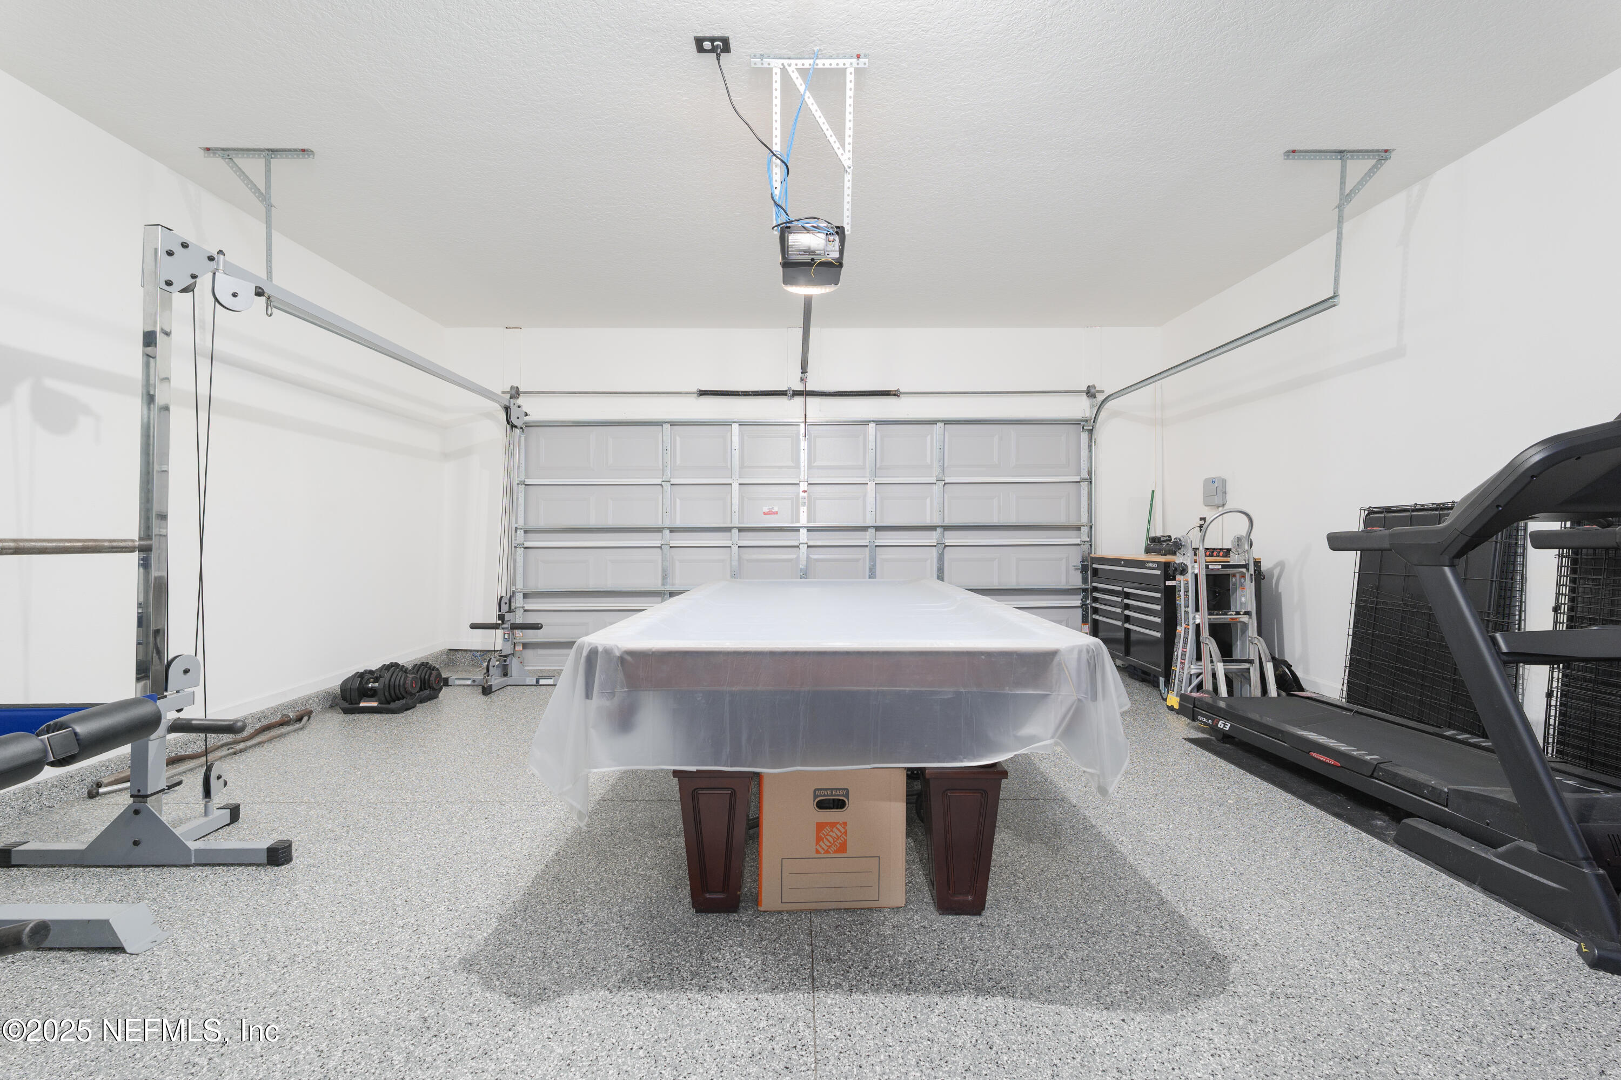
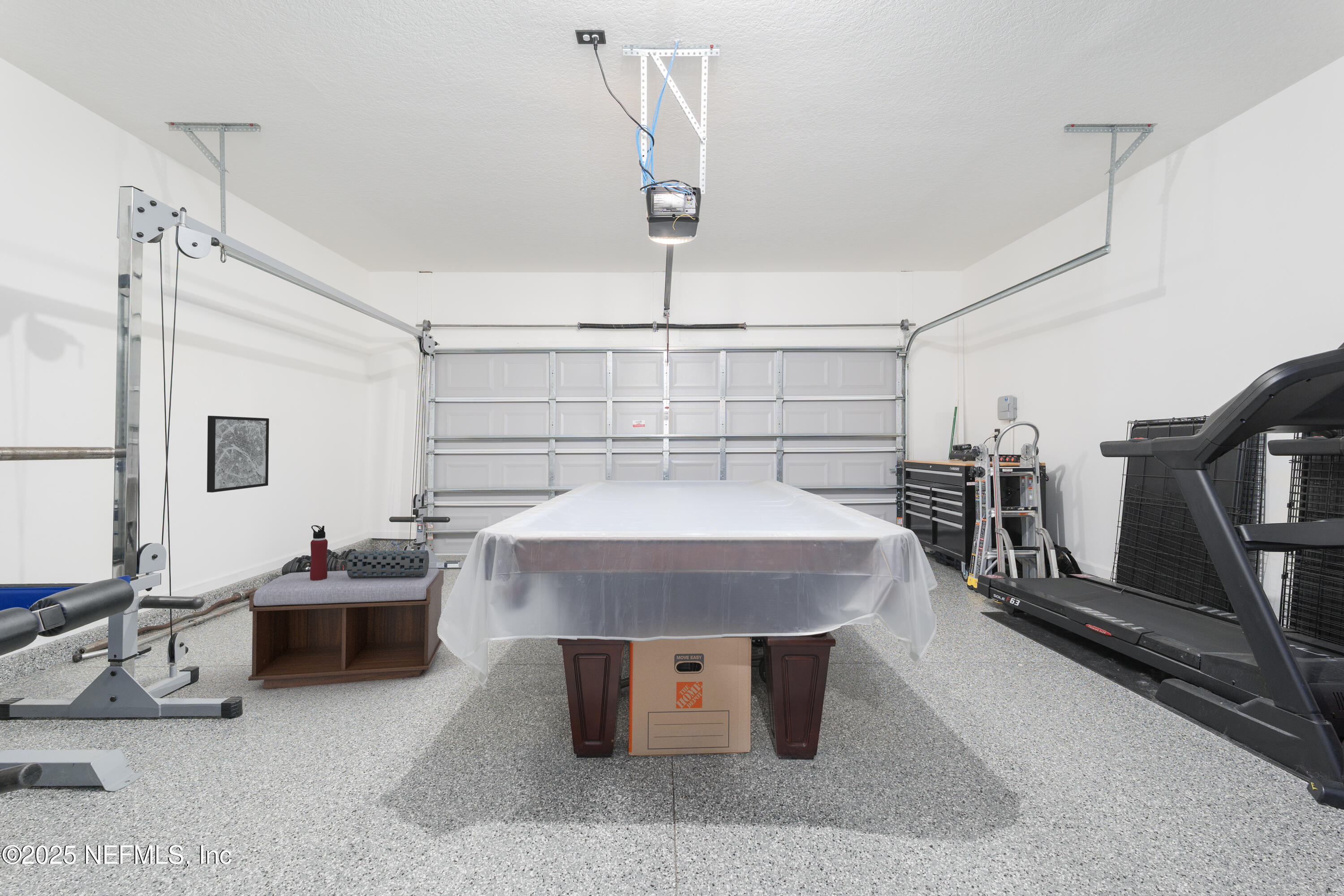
+ foam roller [346,550,430,578]
+ wall art [207,415,269,493]
+ bench [248,568,444,689]
+ water bottle [310,525,328,581]
